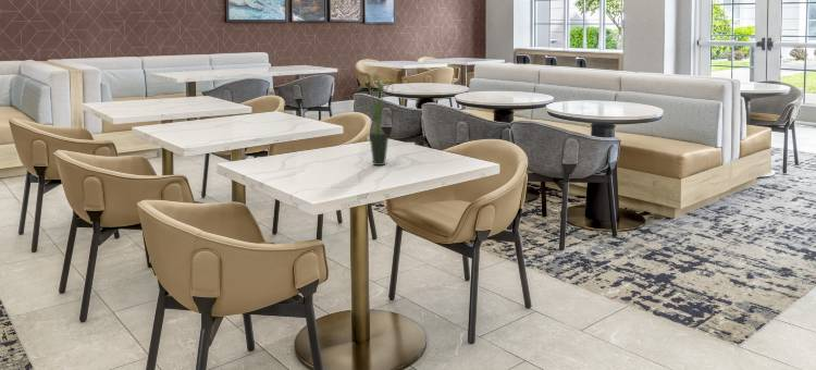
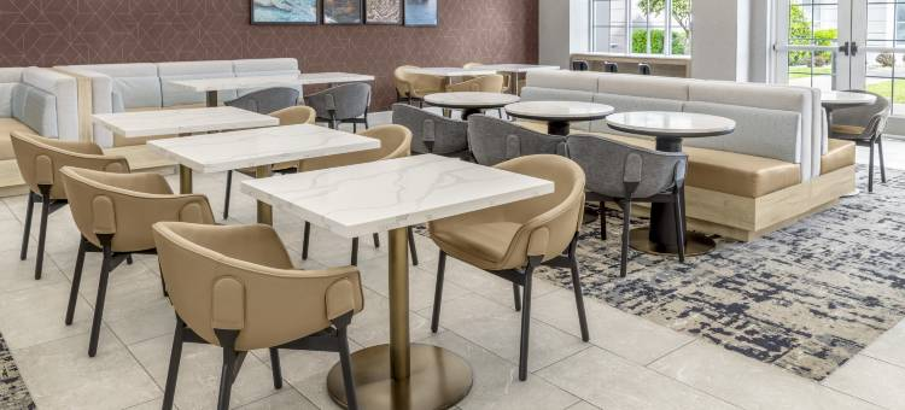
- potted plant [357,74,395,166]
